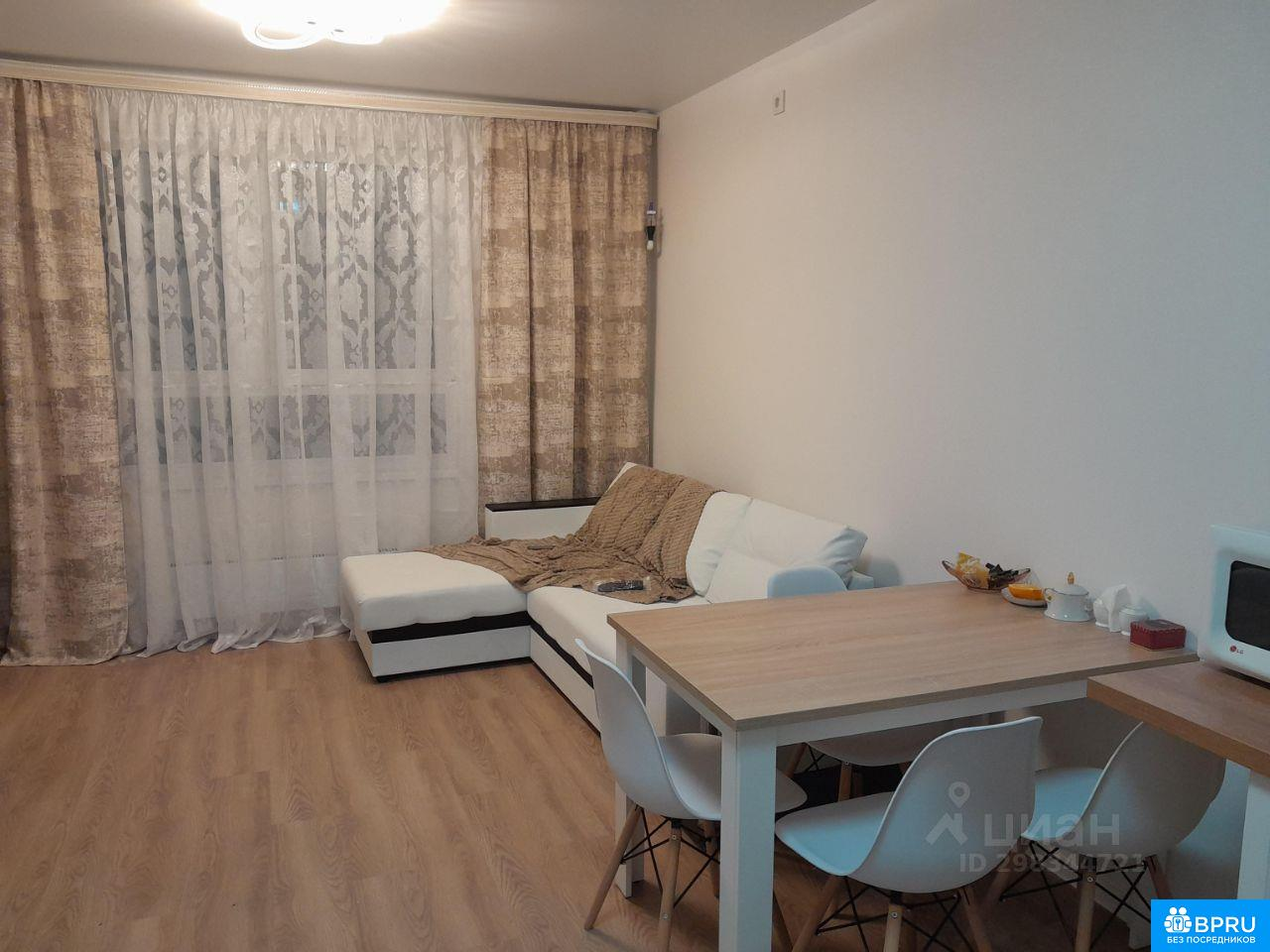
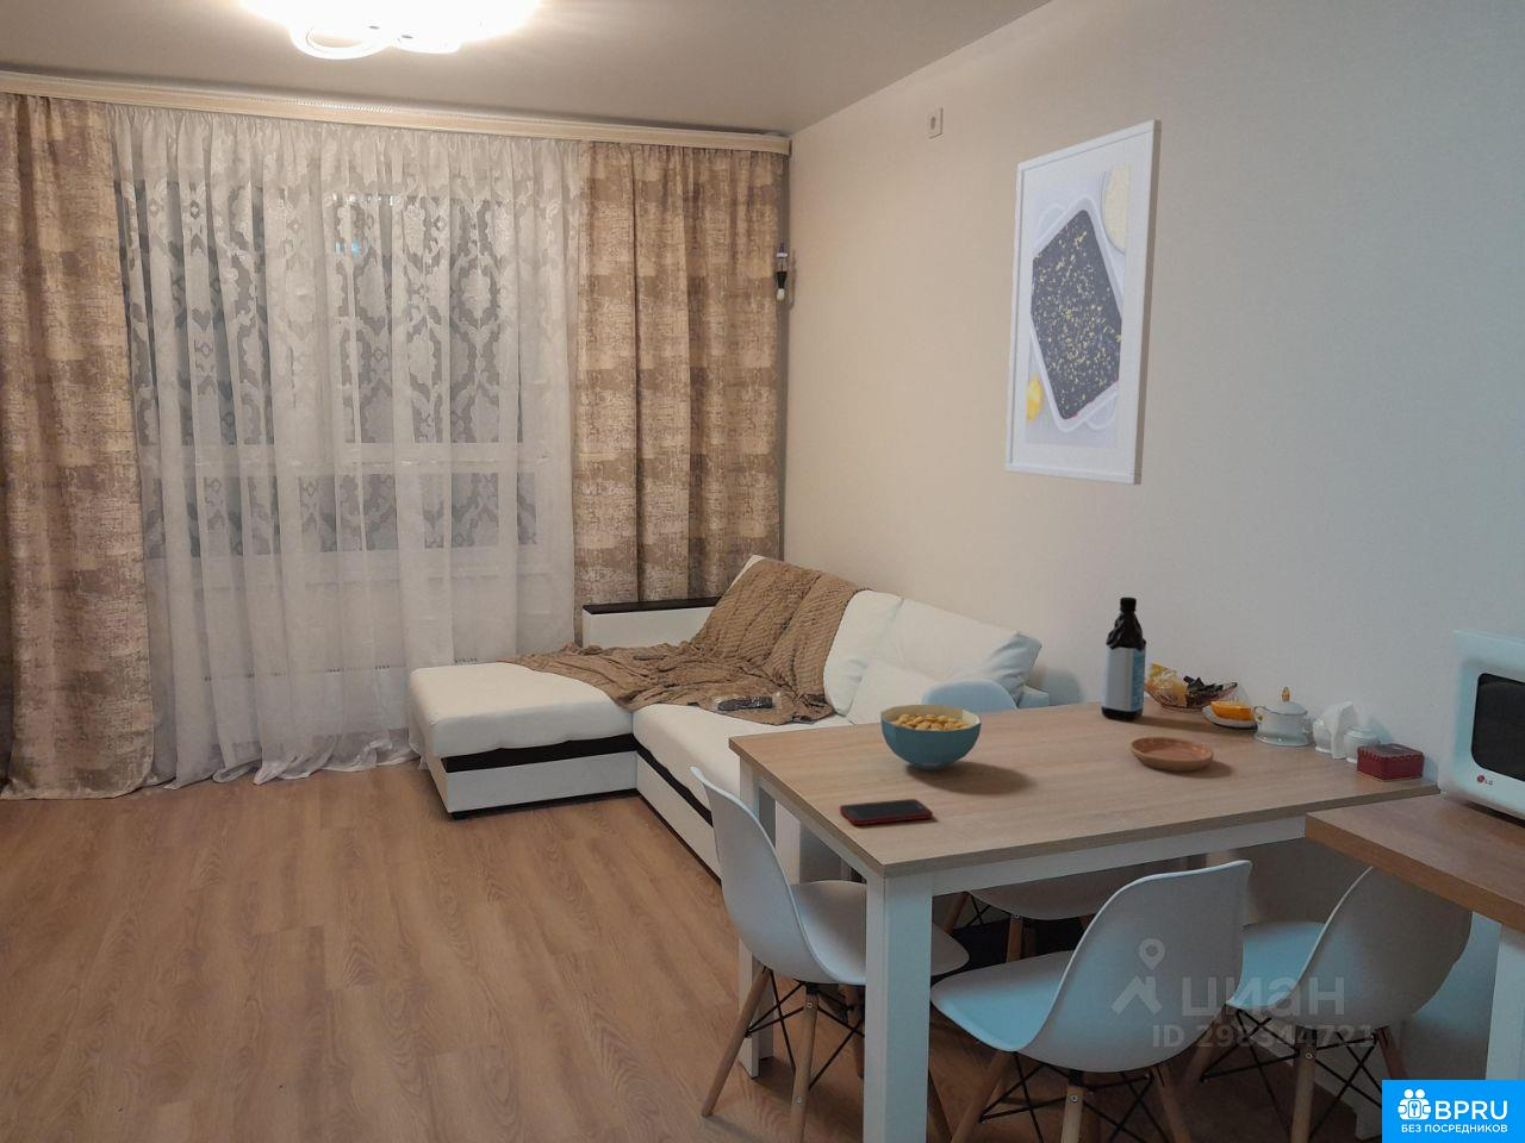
+ cell phone [839,797,934,826]
+ water bottle [1100,597,1147,722]
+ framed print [1004,119,1162,486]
+ cereal bowl [879,704,983,772]
+ saucer [1129,736,1215,773]
